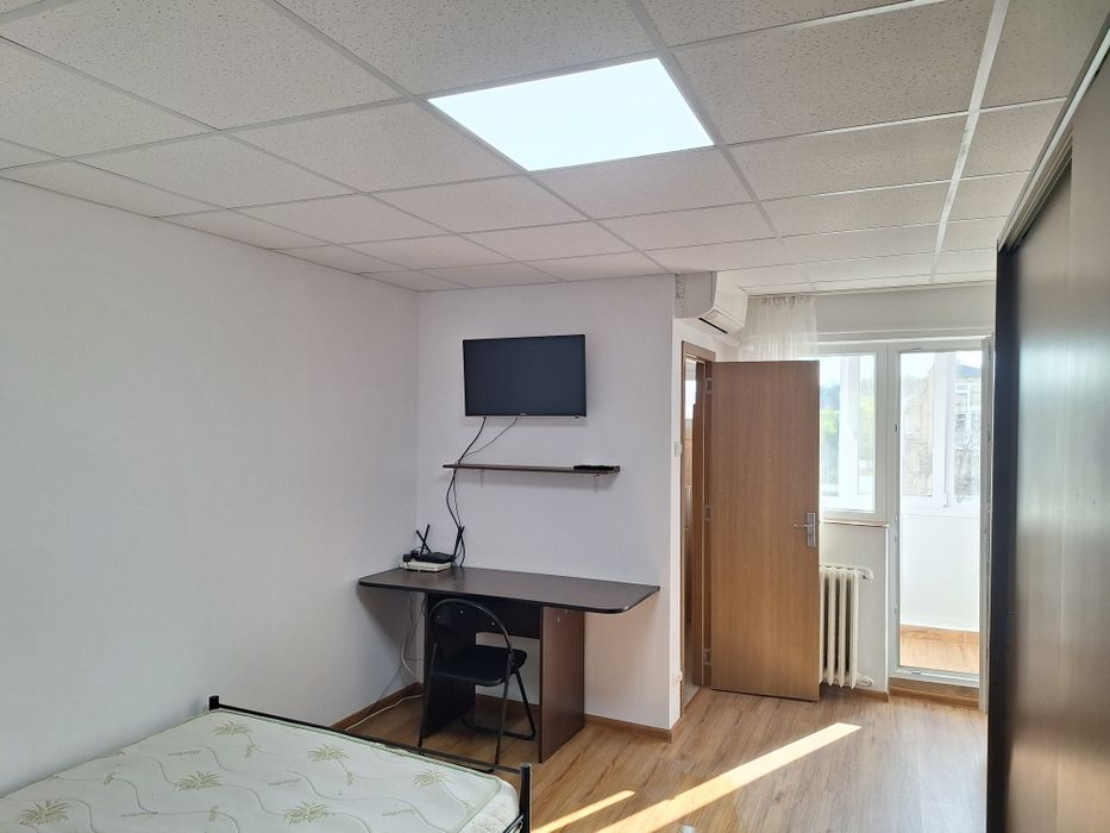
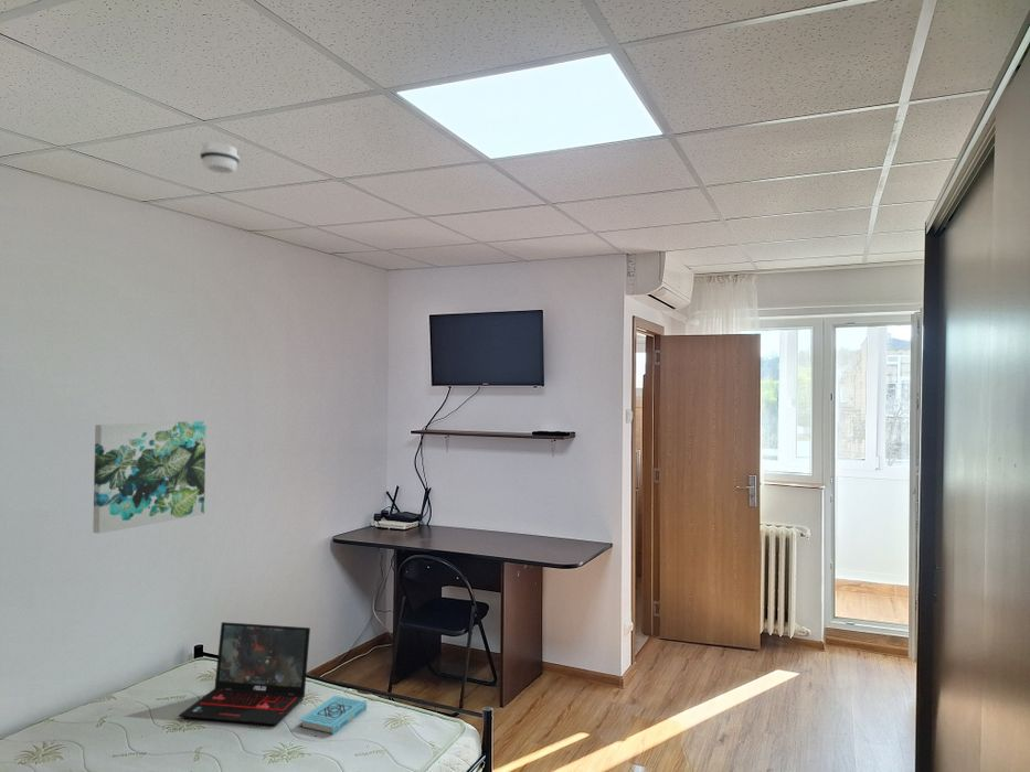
+ wall art [92,420,208,535]
+ smoke detector [199,141,241,174]
+ laptop [178,621,311,726]
+ book [298,695,368,737]
